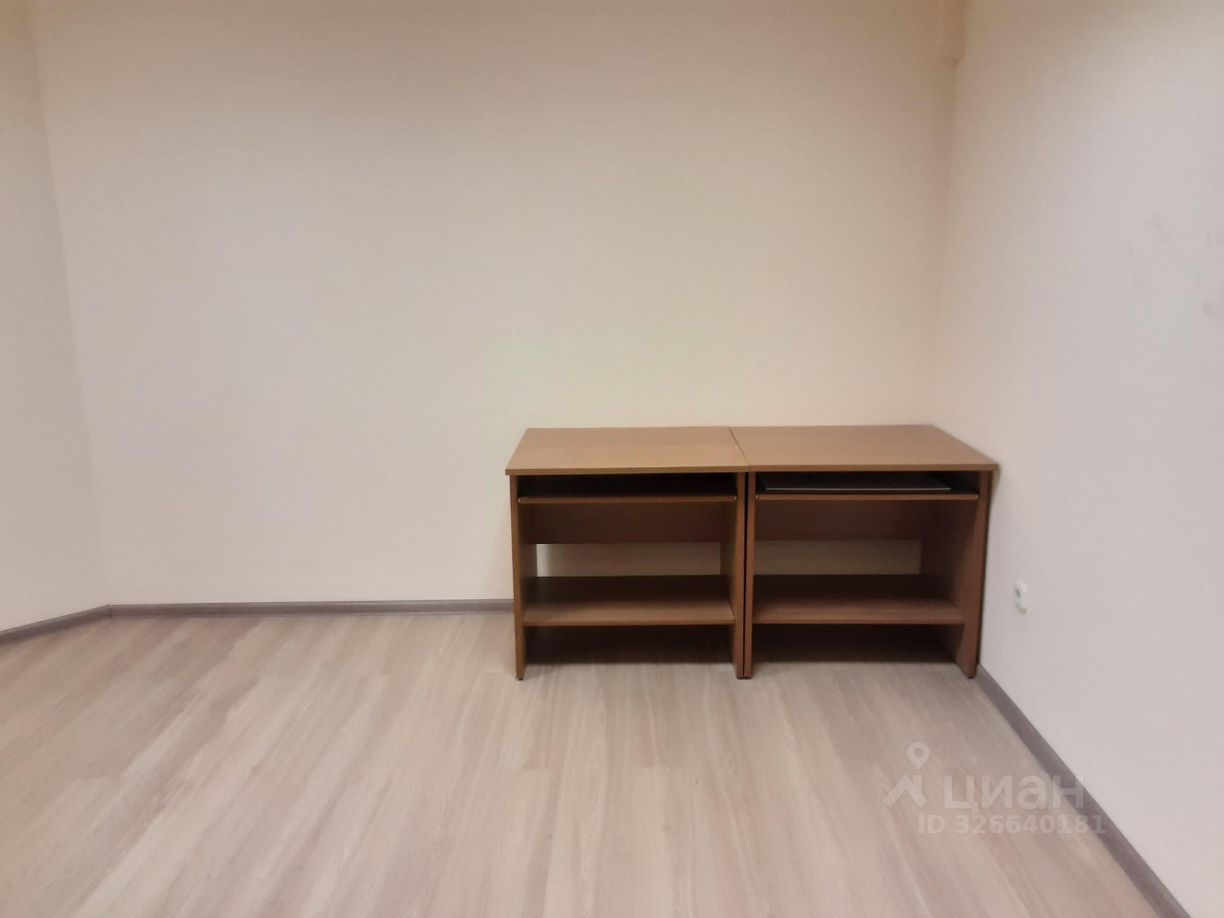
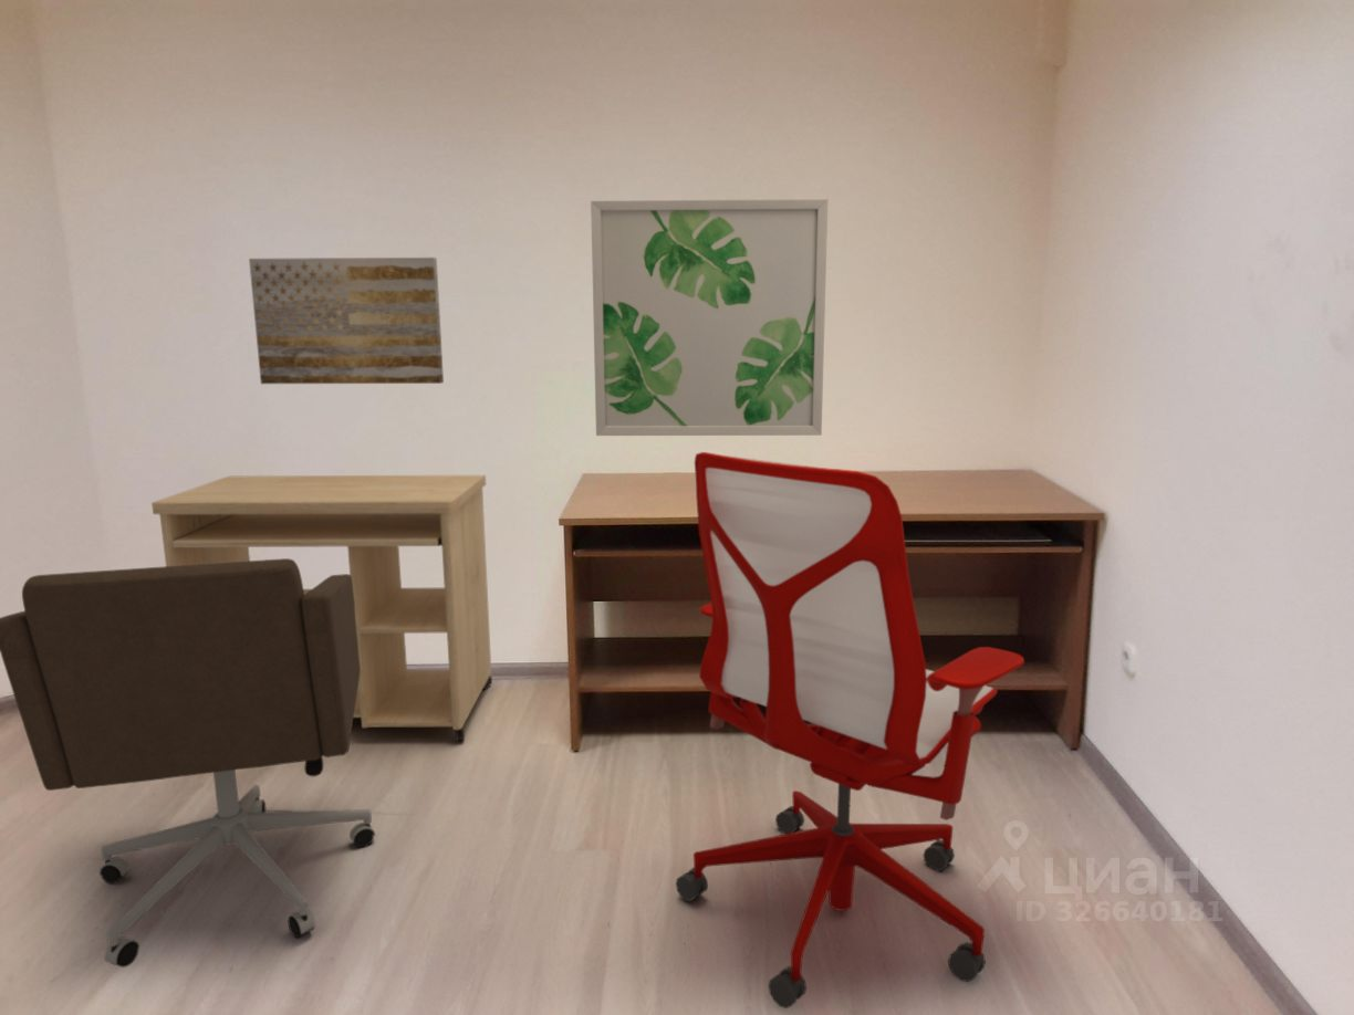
+ wall art [248,257,445,385]
+ office chair [675,451,1025,1009]
+ desk [150,474,493,742]
+ wall art [590,198,829,437]
+ office chair [0,557,377,969]
